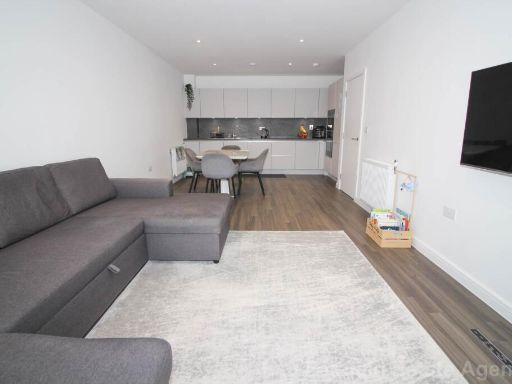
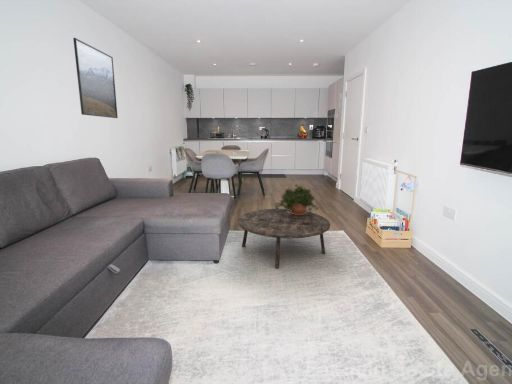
+ potted plant [273,183,320,215]
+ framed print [72,37,119,119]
+ coffee table [237,208,331,269]
